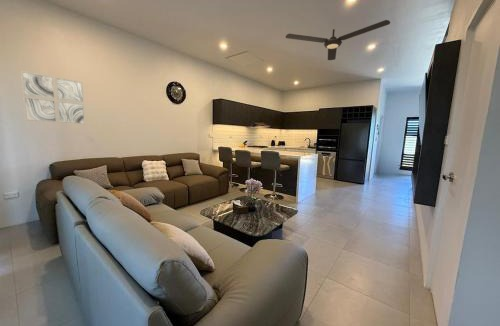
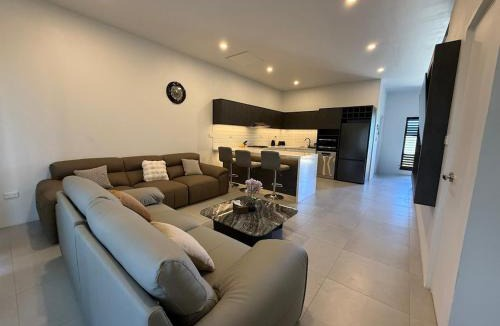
- ceiling fan [285,19,391,61]
- wall art [20,70,86,125]
